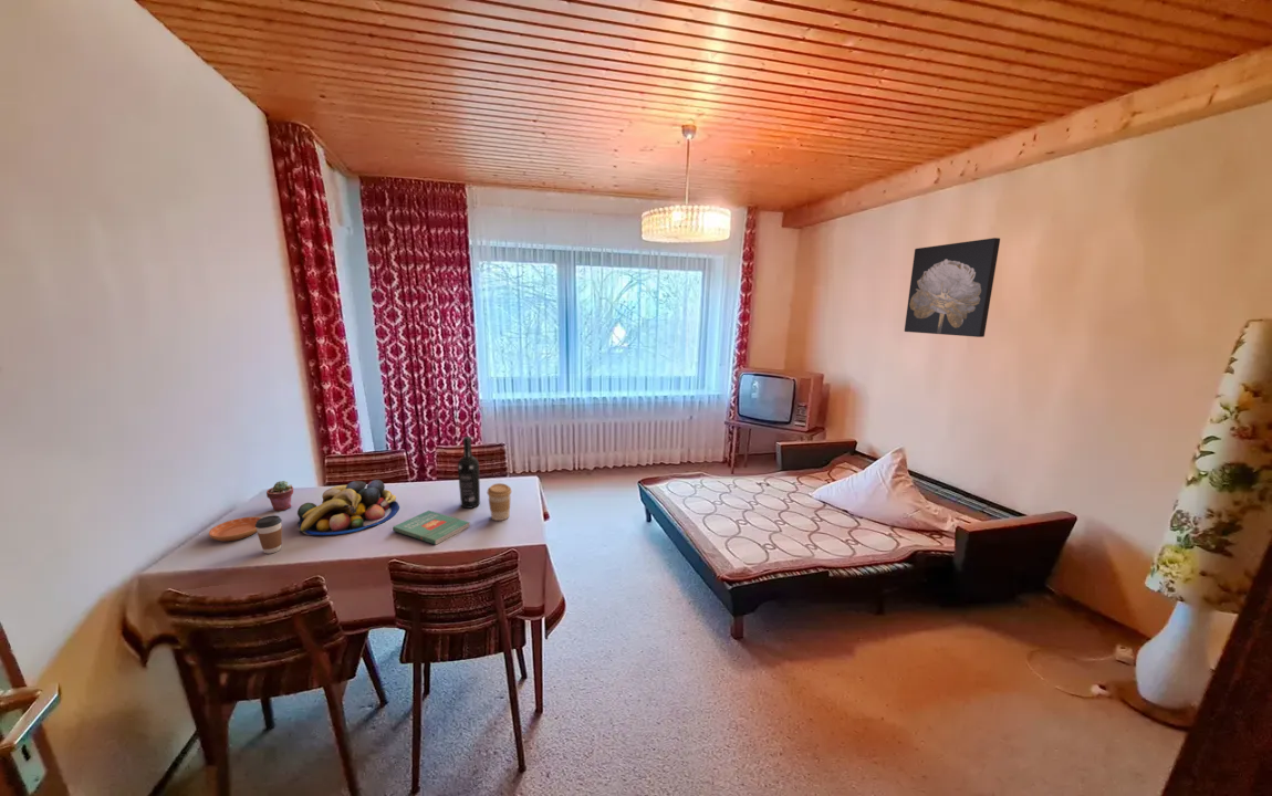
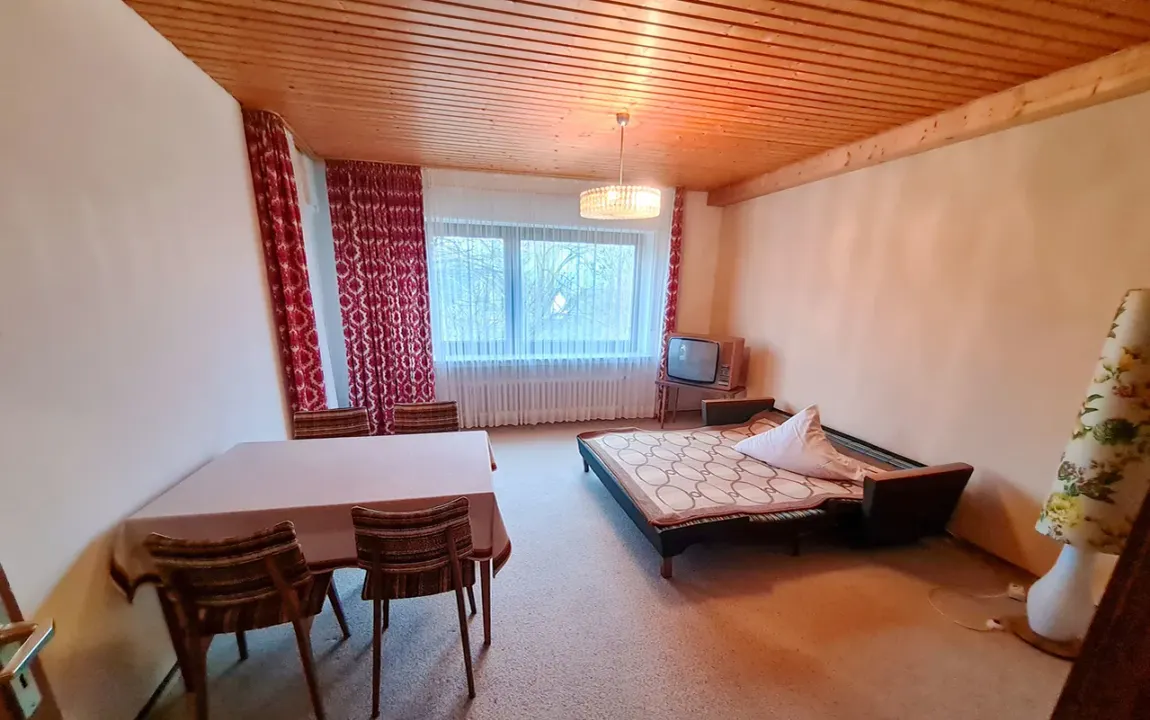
- book [392,510,471,546]
- saucer [208,516,262,543]
- wall art [904,237,1001,338]
- coffee cup [487,482,512,522]
- wine bottle [457,436,481,510]
- fruit bowl [296,479,400,536]
- potted succulent [265,480,294,512]
- coffee cup [256,514,283,555]
